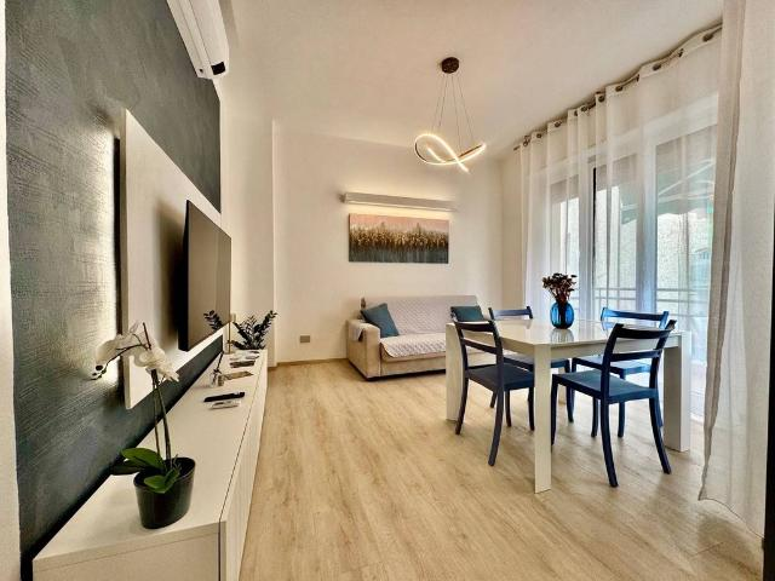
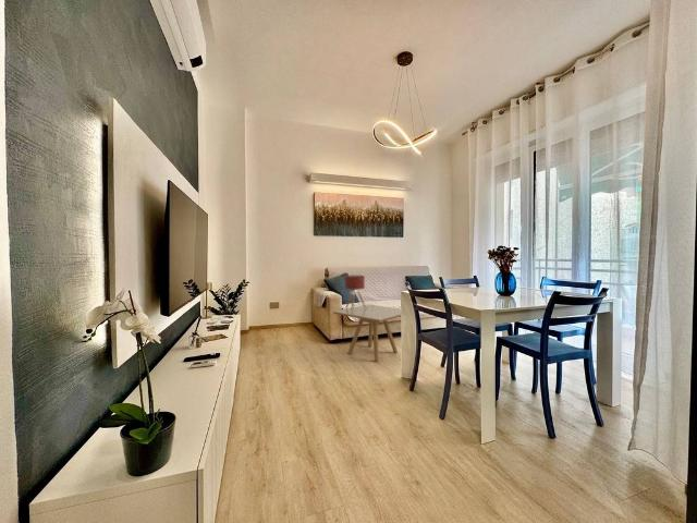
+ table lamp [344,275,370,312]
+ side table [332,303,402,363]
